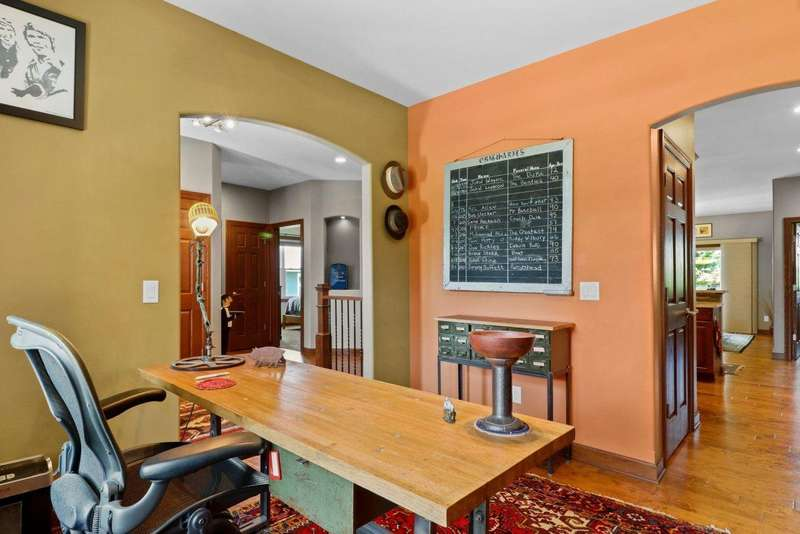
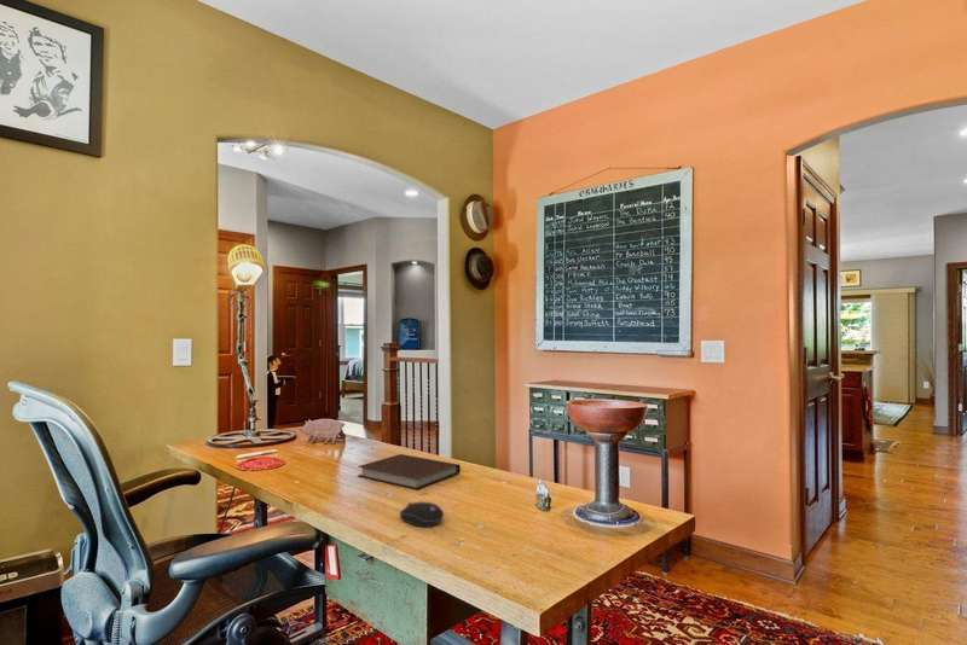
+ computer mouse [398,501,445,528]
+ notebook [357,453,462,490]
